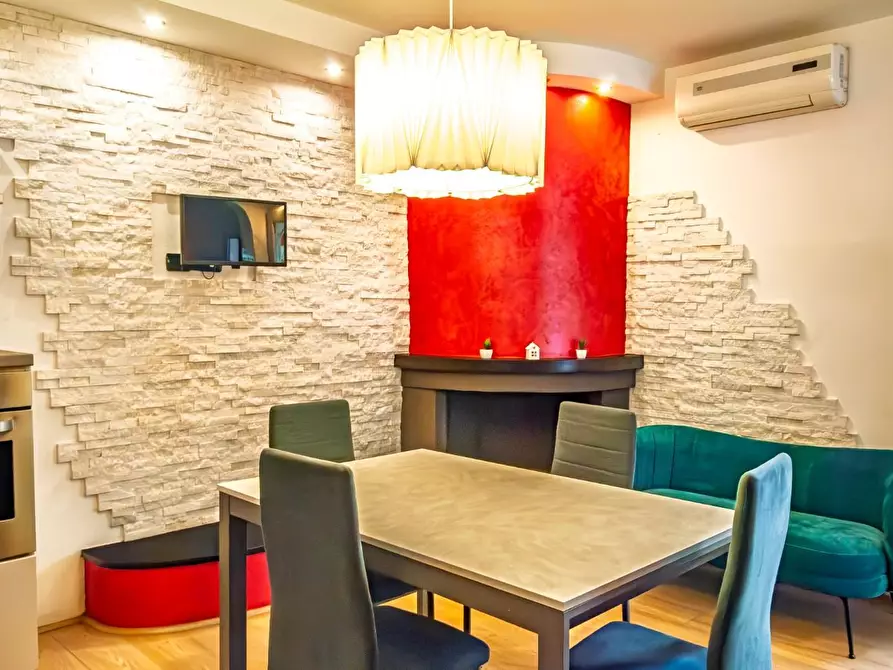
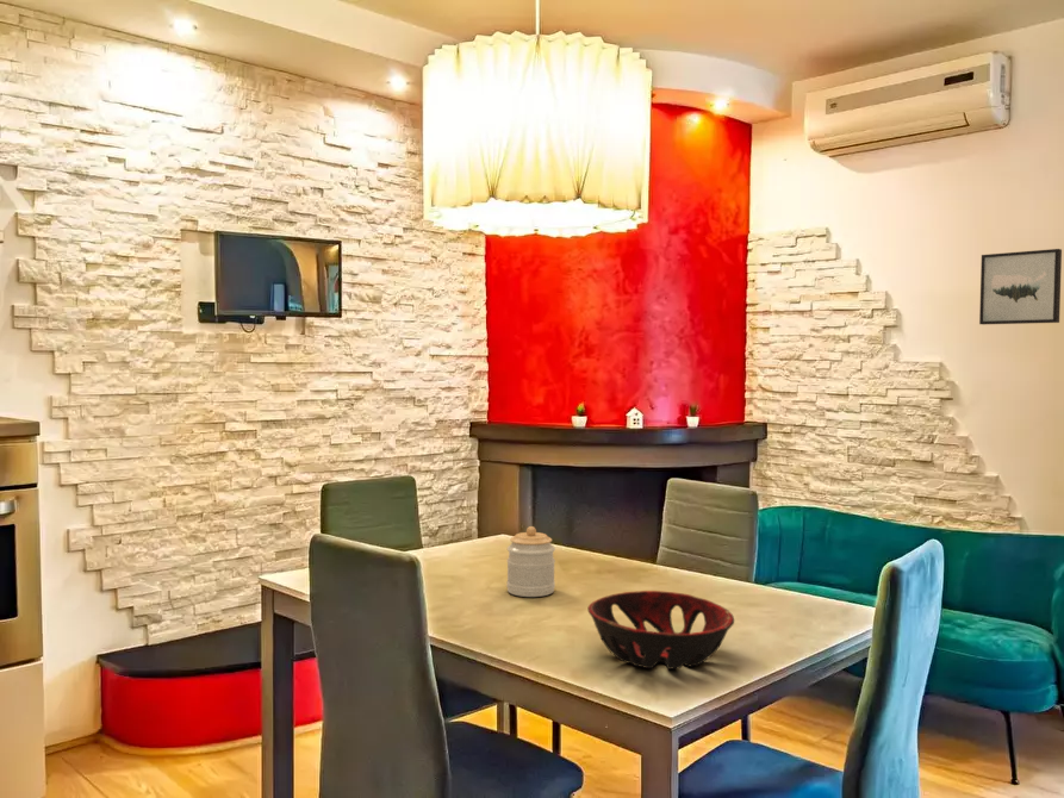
+ decorative bowl [586,590,735,671]
+ wall art [978,248,1063,325]
+ jar [505,525,556,598]
